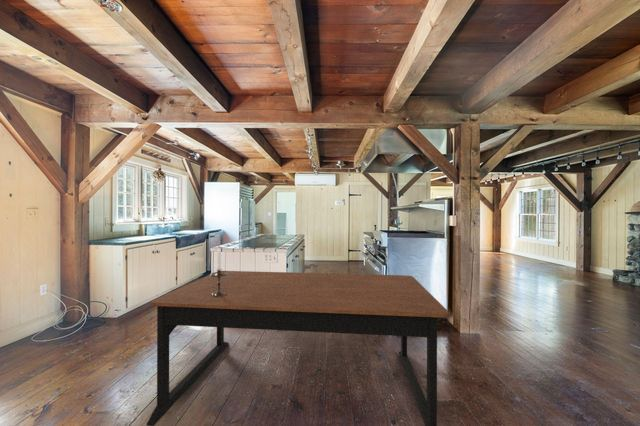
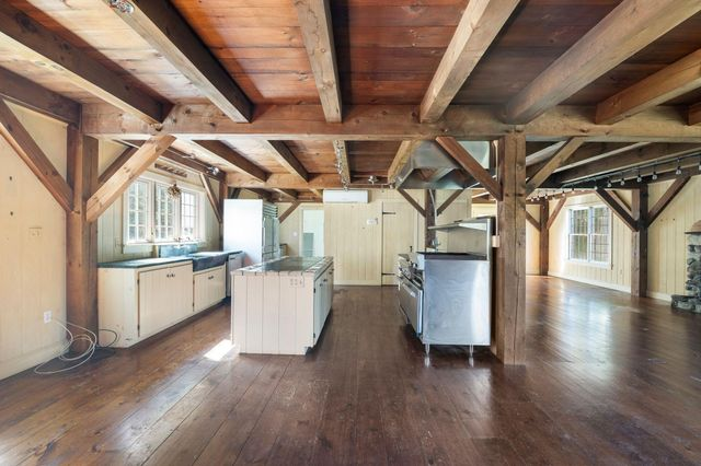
- candlestick [210,242,228,297]
- dining table [146,270,450,426]
